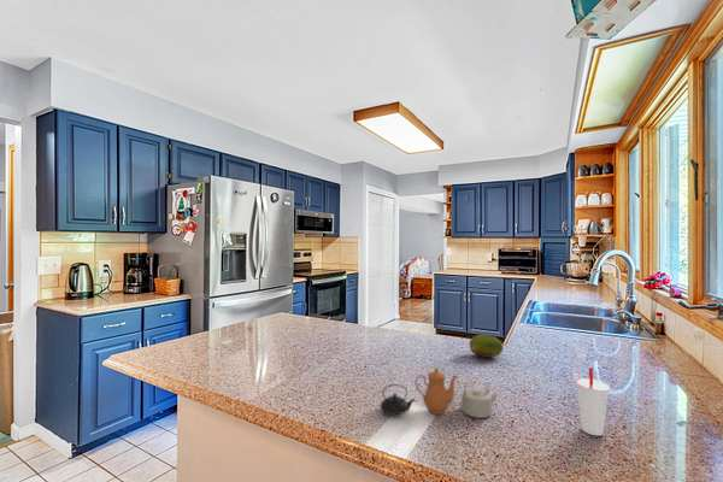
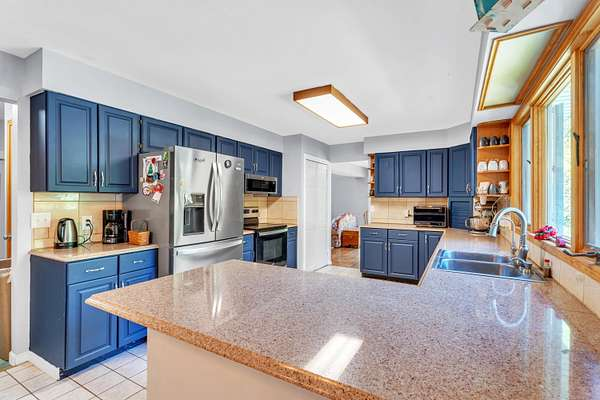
- fruit [469,334,505,359]
- teapot [380,366,499,419]
- cup [575,366,611,436]
